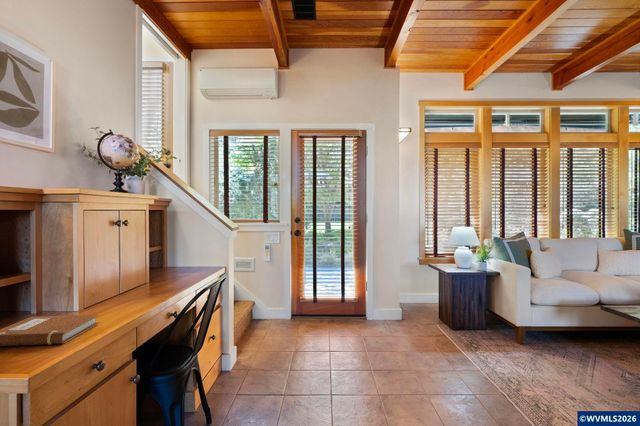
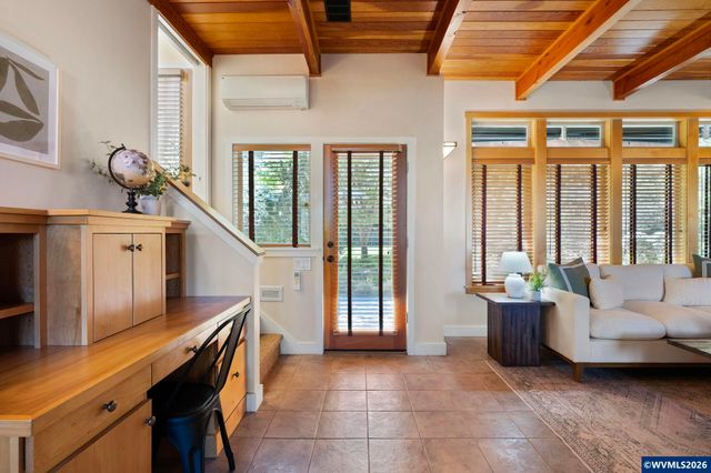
- notebook [0,314,100,347]
